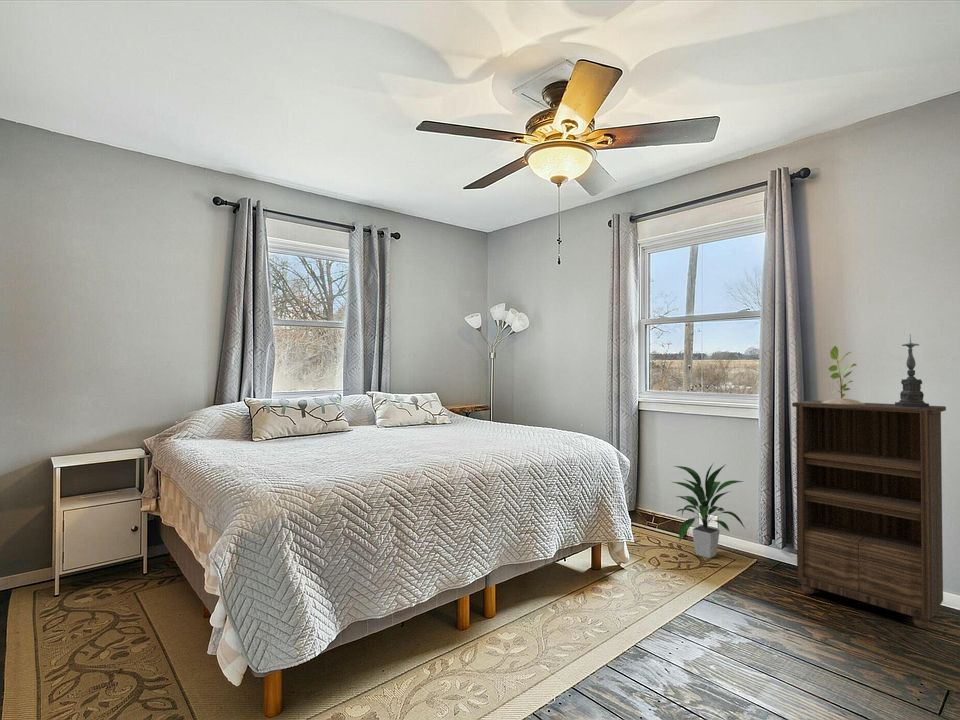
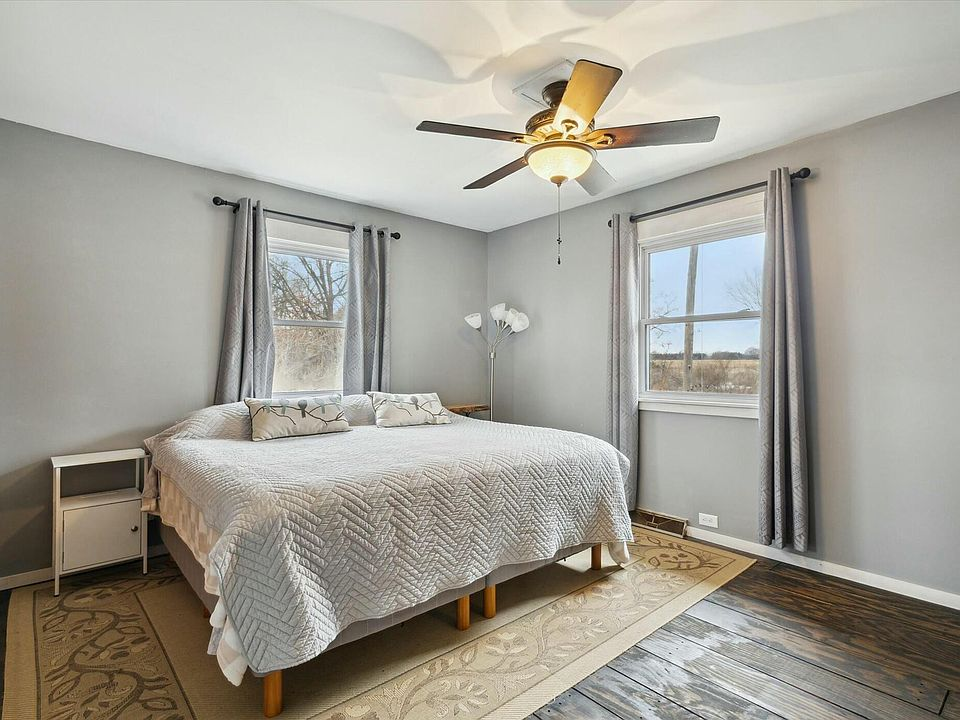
- candle holder [888,333,945,408]
- bookshelf [791,400,947,629]
- potted plant [821,345,865,404]
- indoor plant [672,463,746,559]
